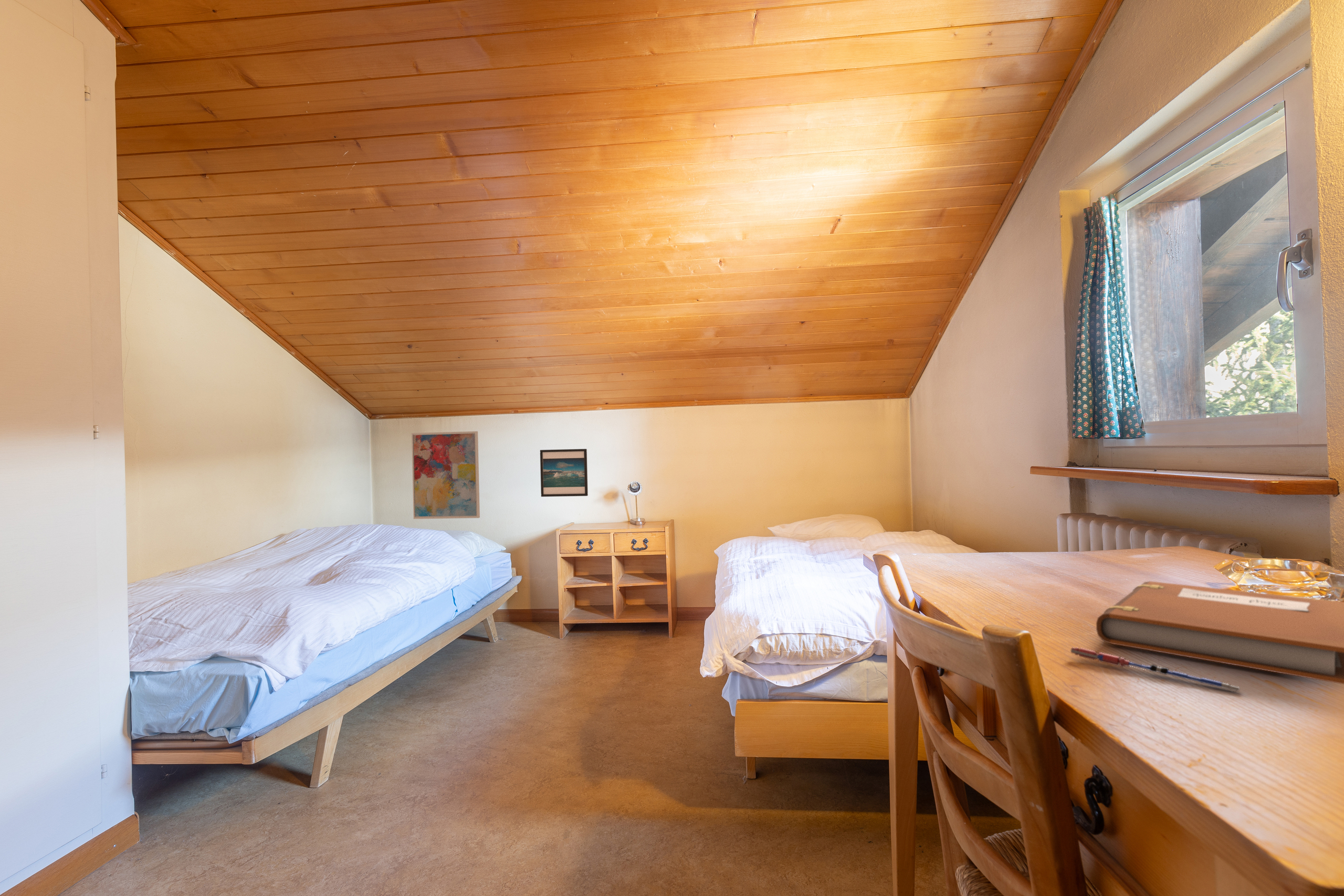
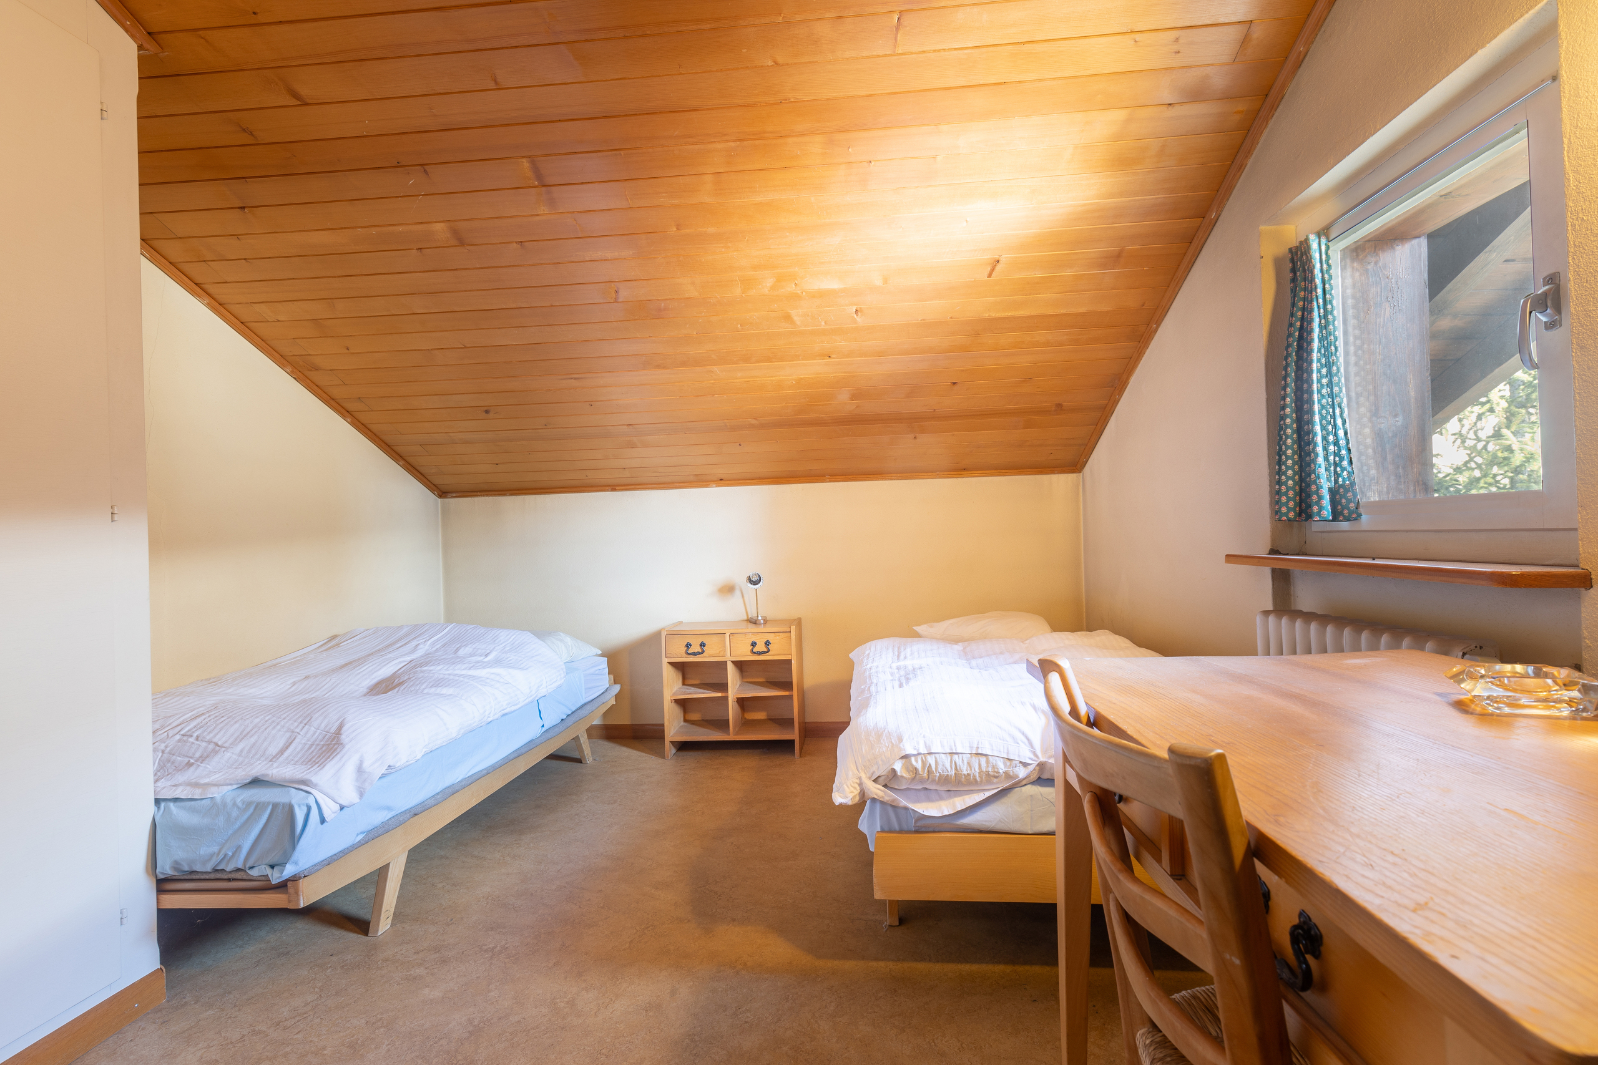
- notebook [1096,581,1344,684]
- pen [1069,647,1240,693]
- wall art [411,431,480,520]
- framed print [540,448,589,497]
